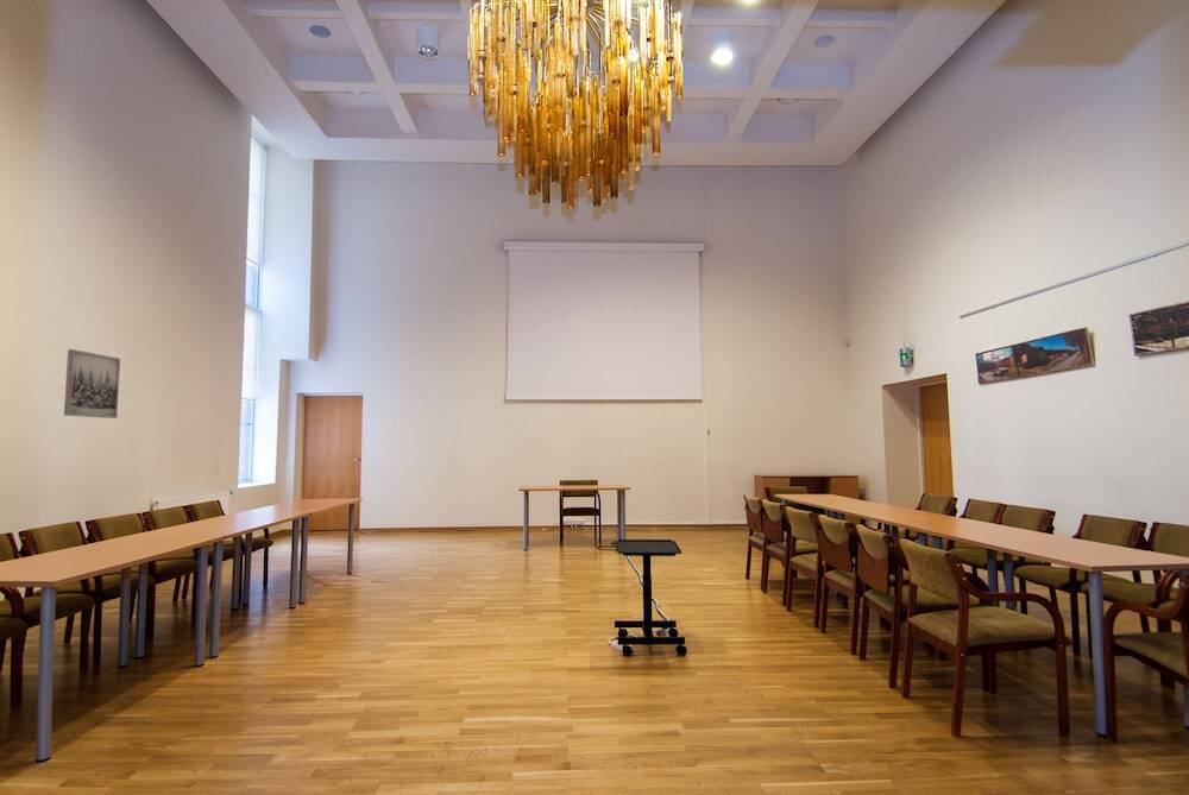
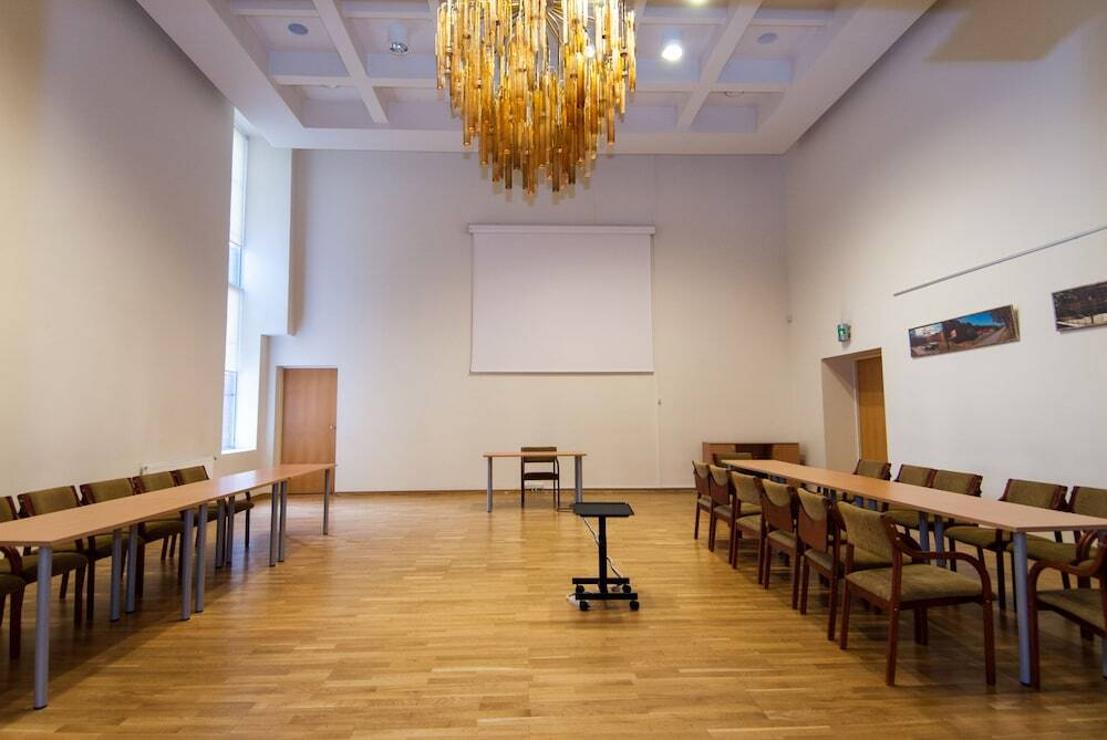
- wall art [63,348,121,419]
